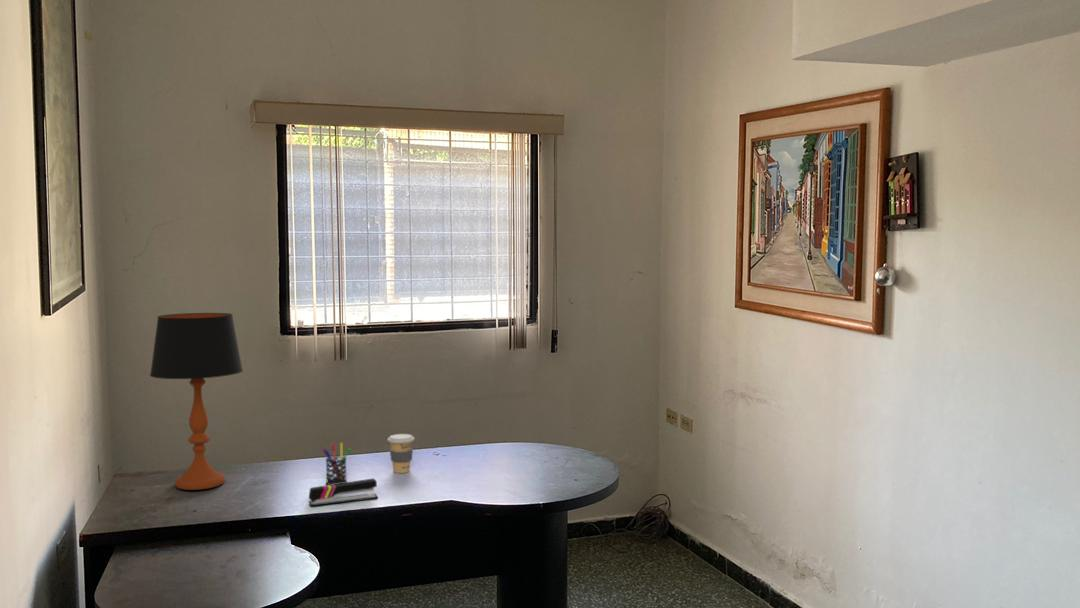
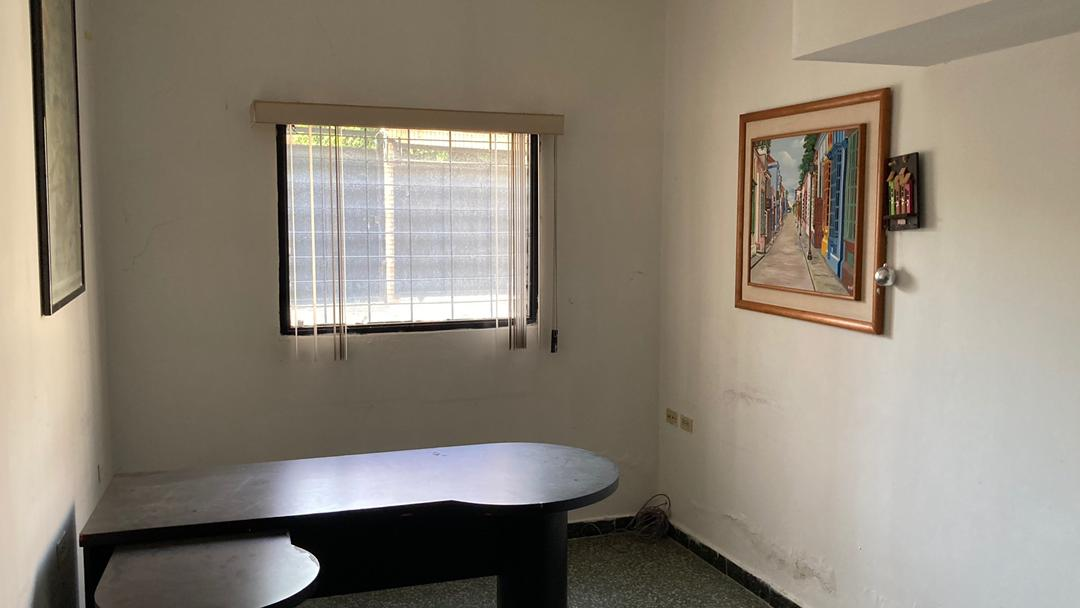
- table lamp [149,312,244,491]
- stapler [308,477,379,507]
- pen holder [321,442,352,485]
- coffee cup [387,433,415,474]
